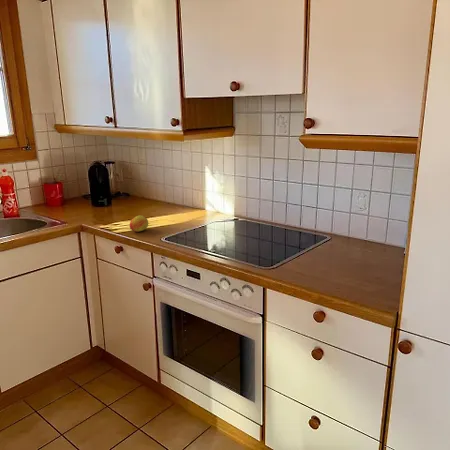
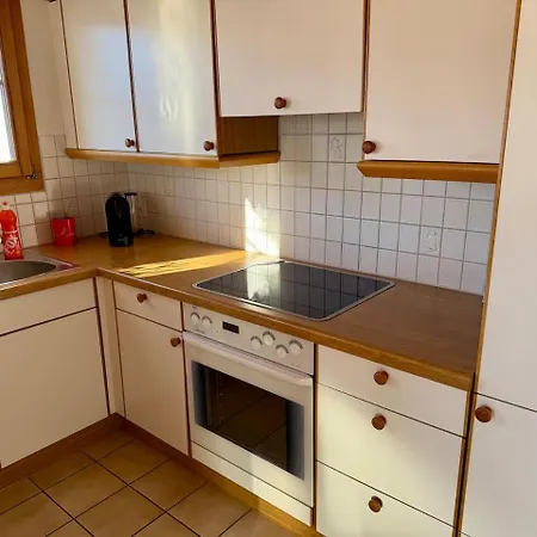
- fruit [129,214,149,233]
